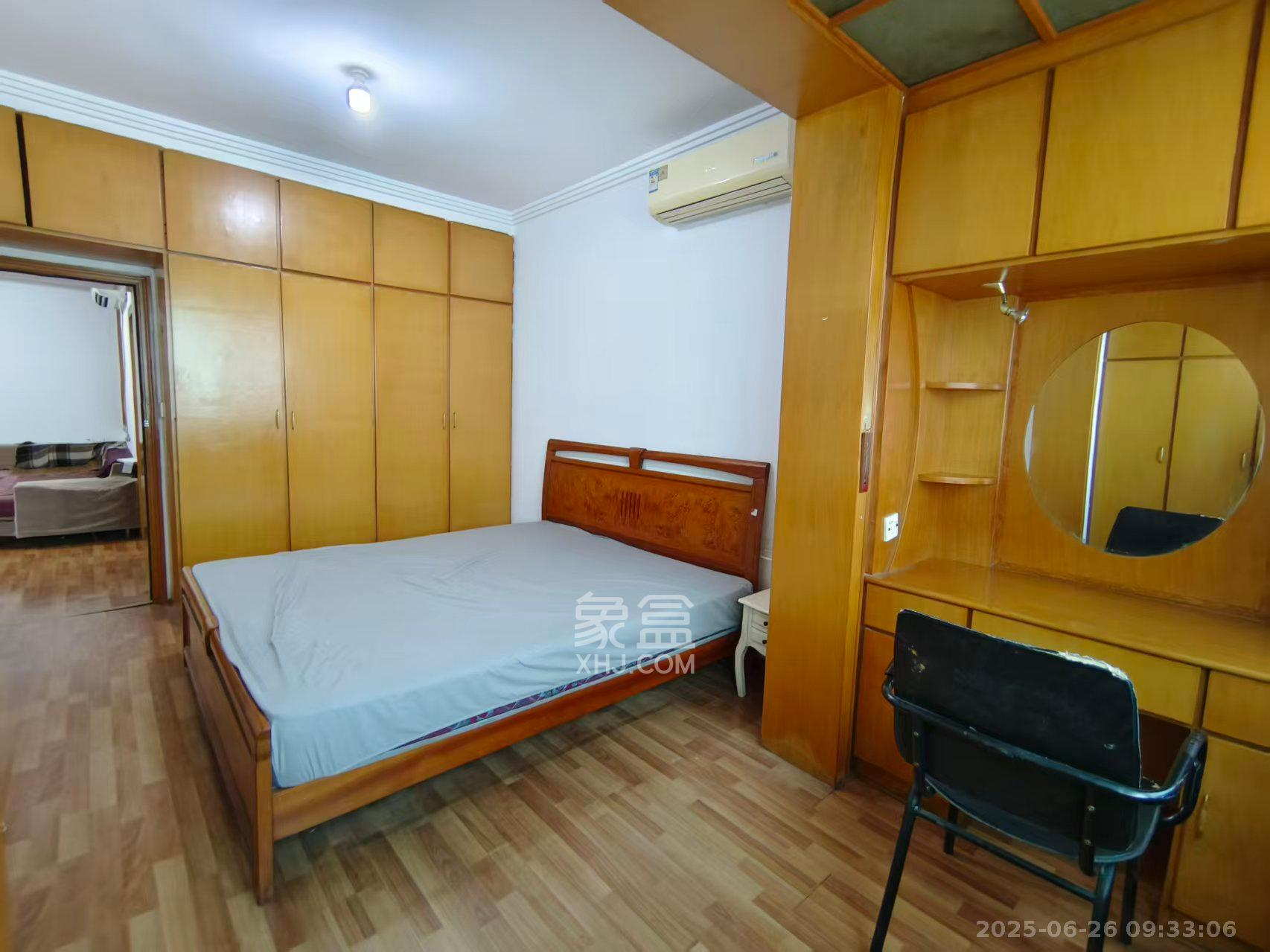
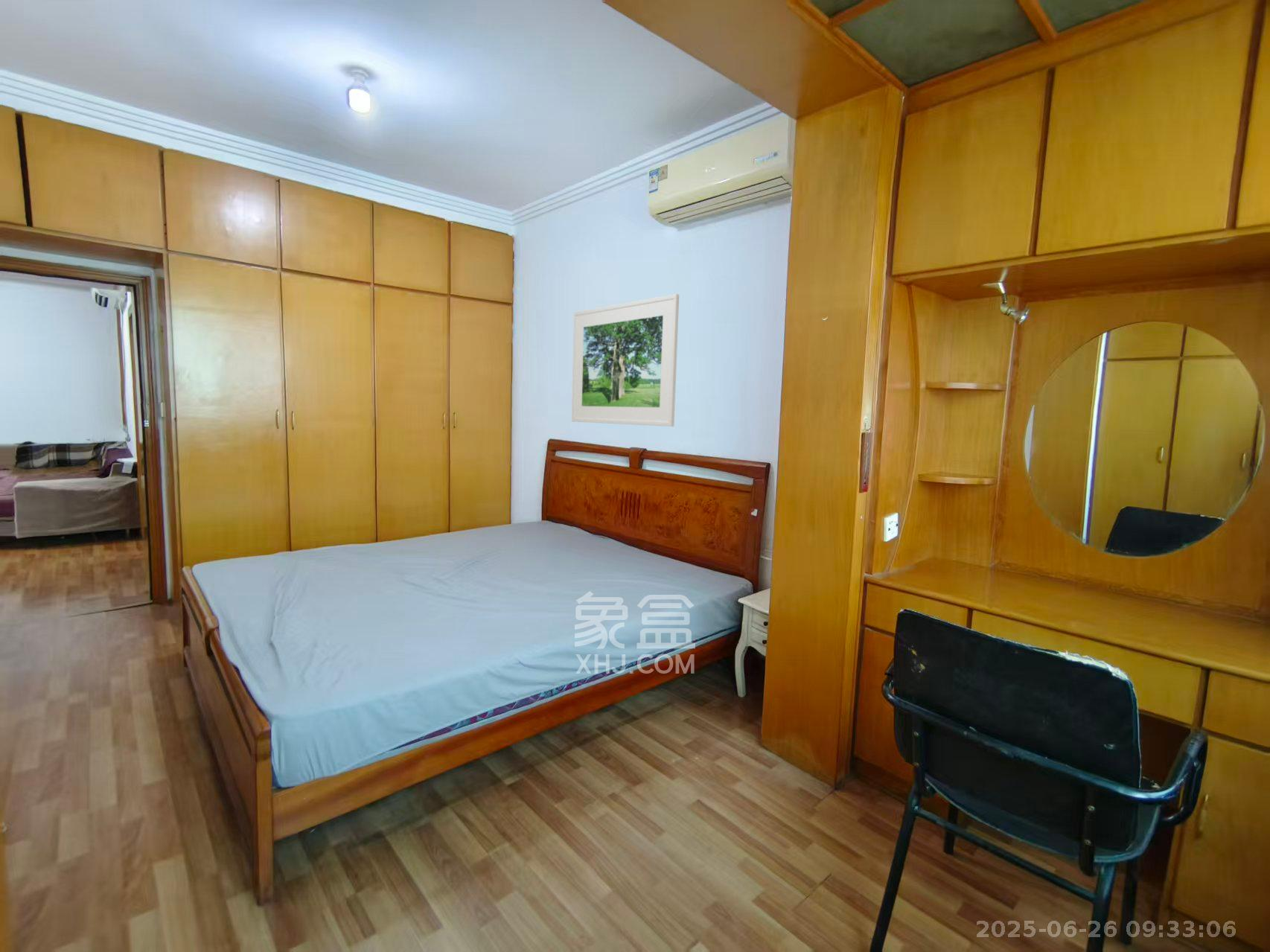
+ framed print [571,293,680,427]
